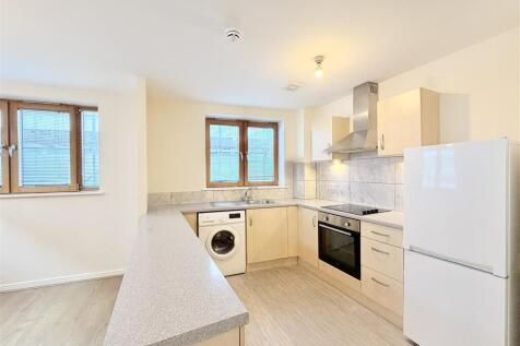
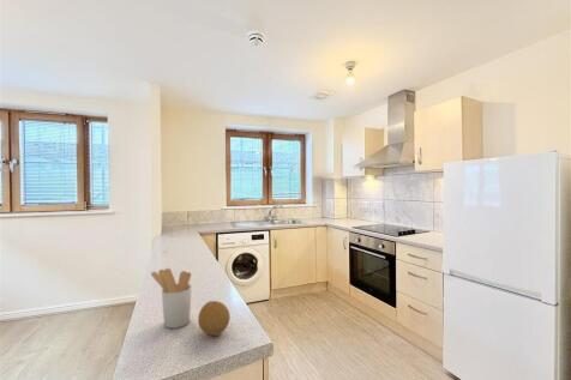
+ utensil holder [150,267,193,330]
+ fruit [197,300,232,337]
